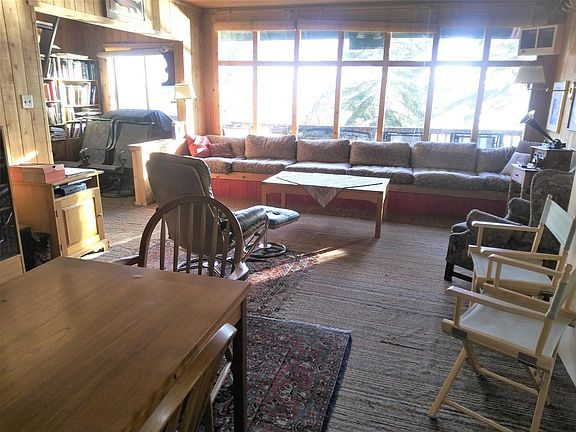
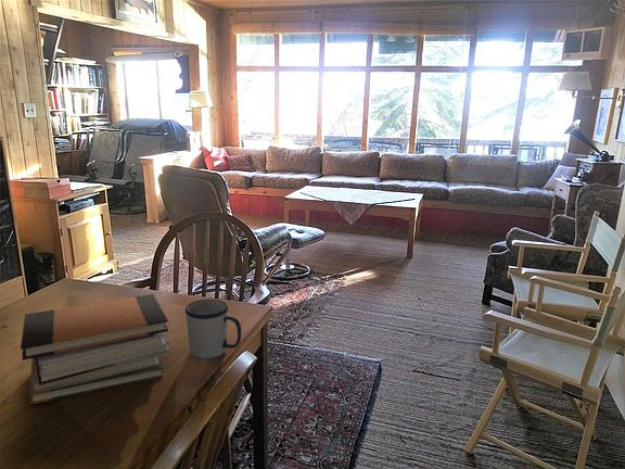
+ book stack [20,293,171,406]
+ mug [184,299,242,360]
